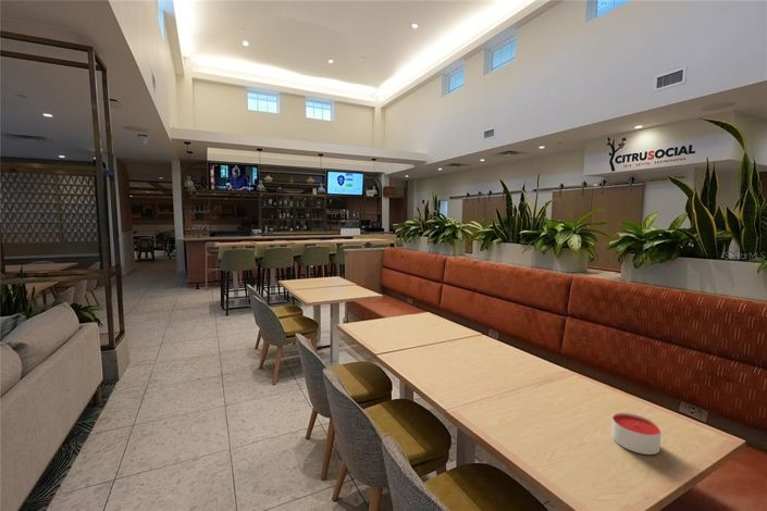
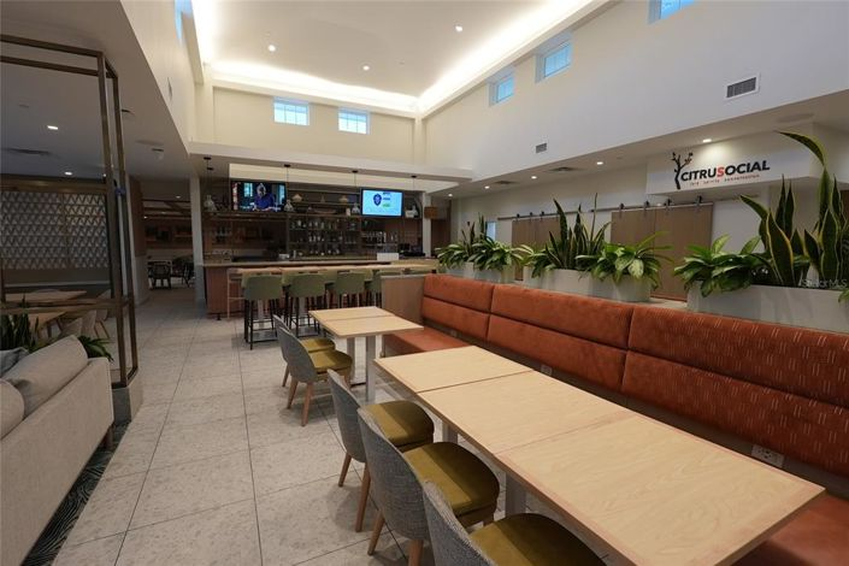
- candle [610,412,663,456]
